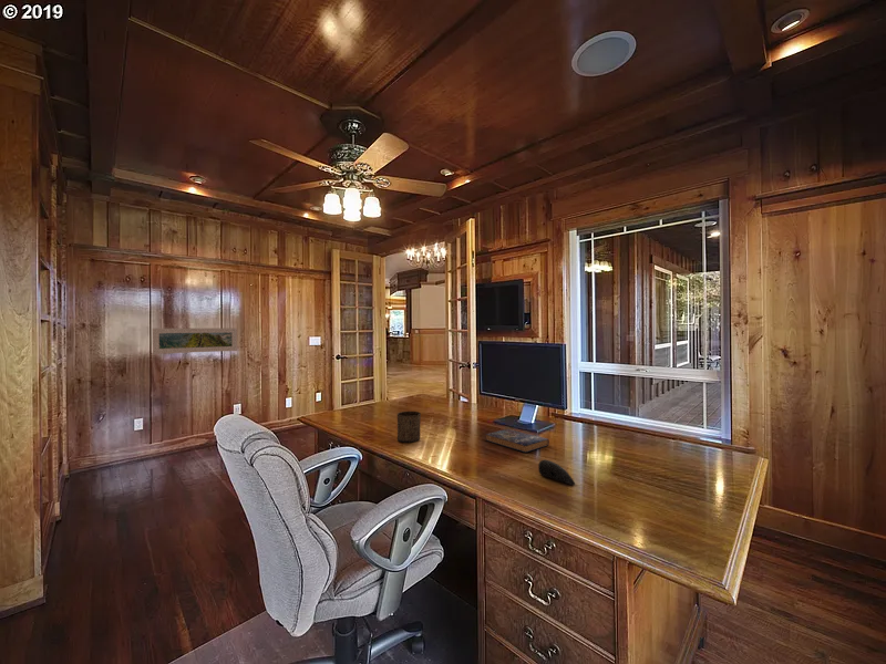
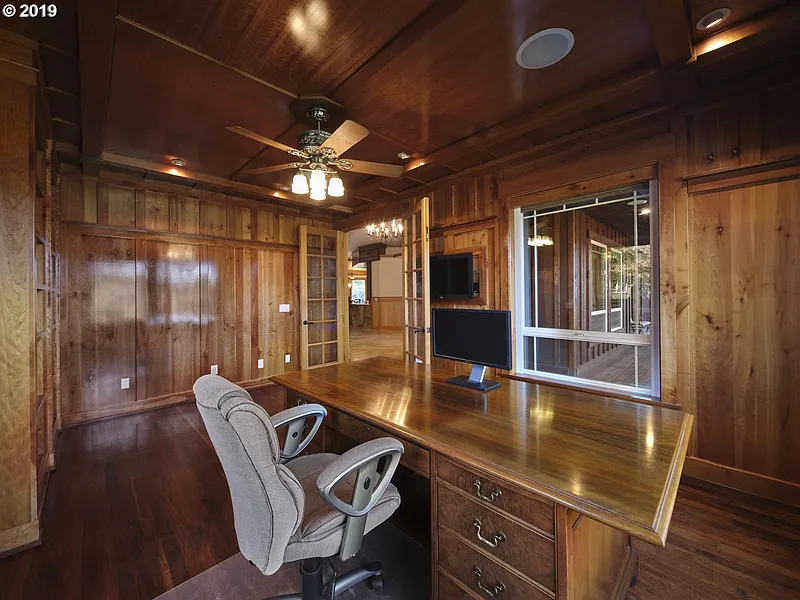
- cup [396,411,422,444]
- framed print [152,328,238,355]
- book [485,428,550,454]
- computer mouse [537,458,576,486]
